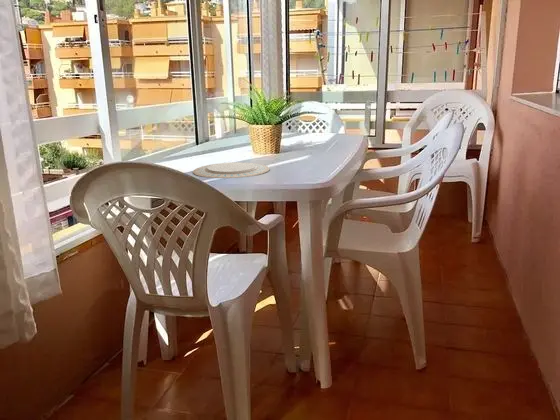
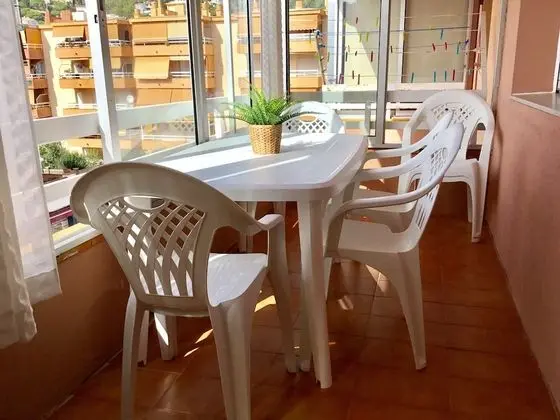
- chinaware [192,161,271,179]
